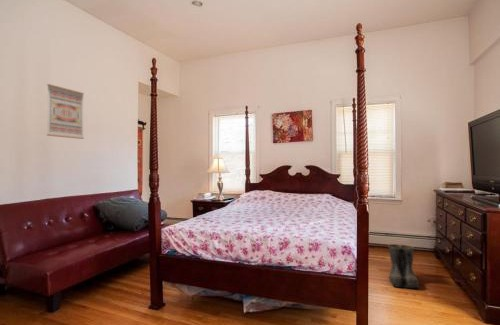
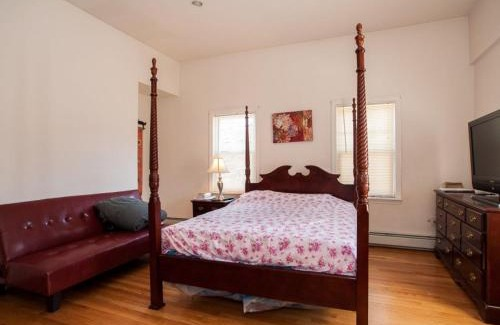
- wall art [46,83,85,140]
- boots [387,243,420,289]
